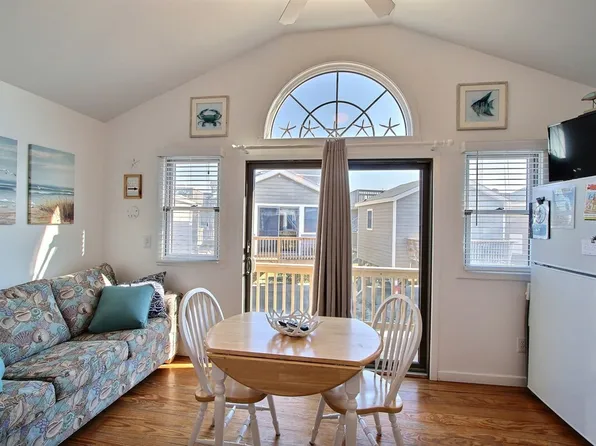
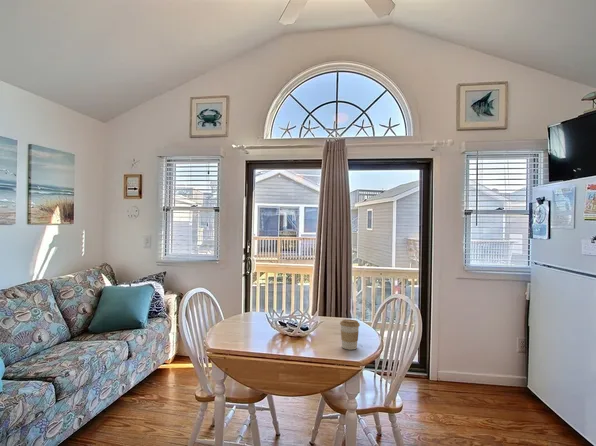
+ coffee cup [339,319,361,351]
